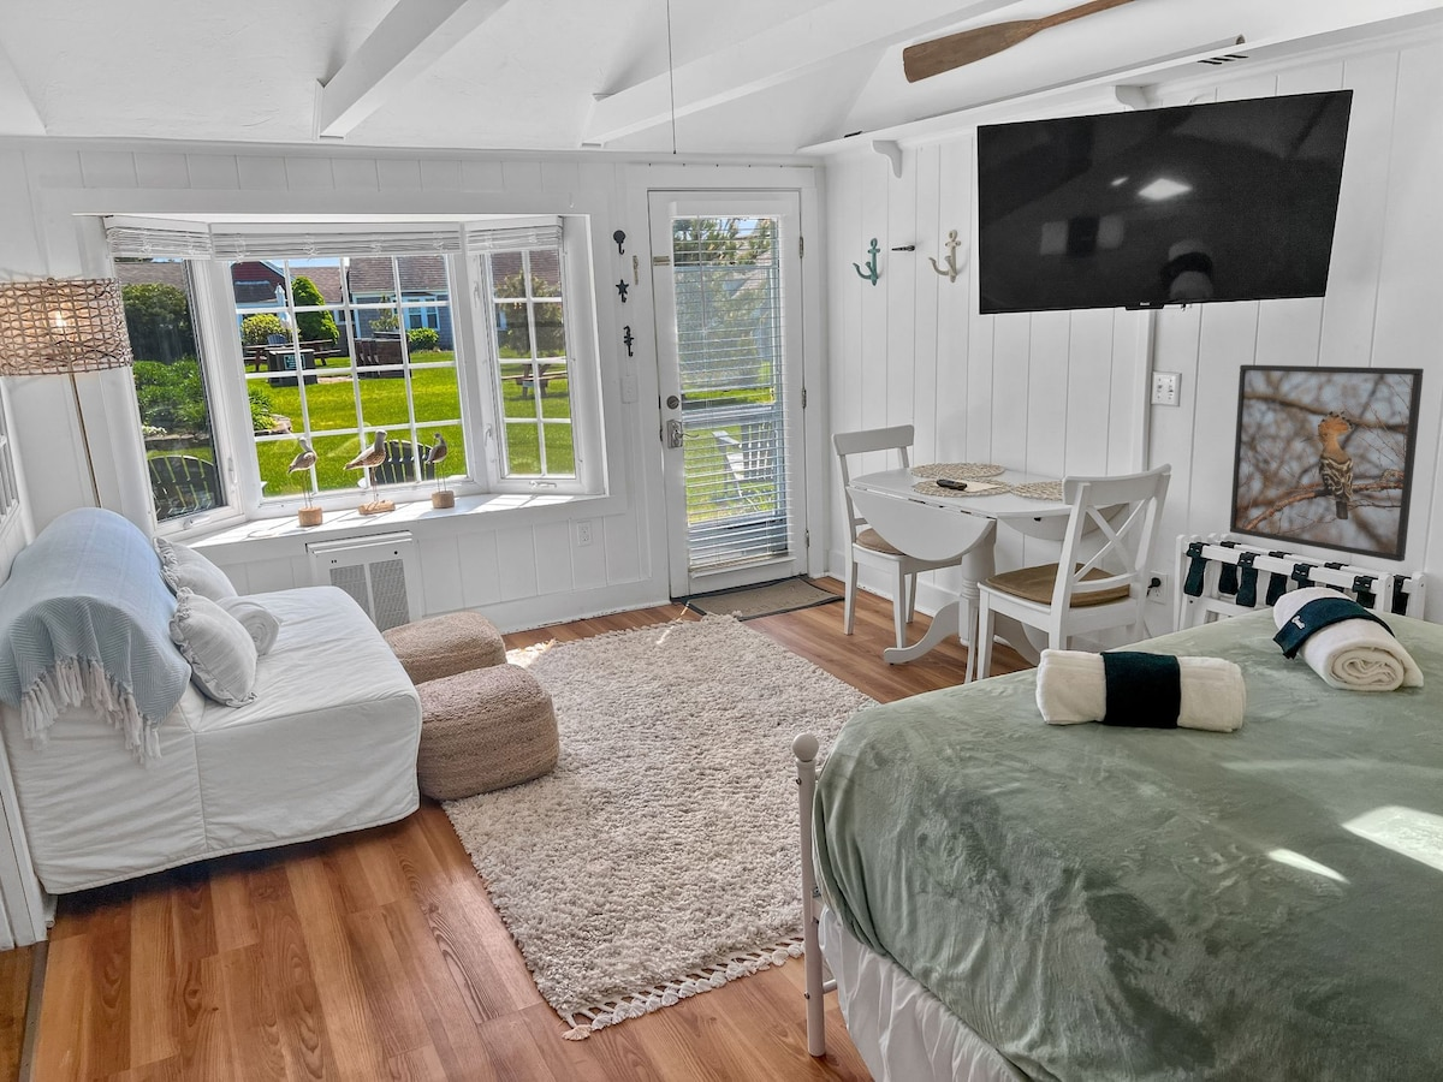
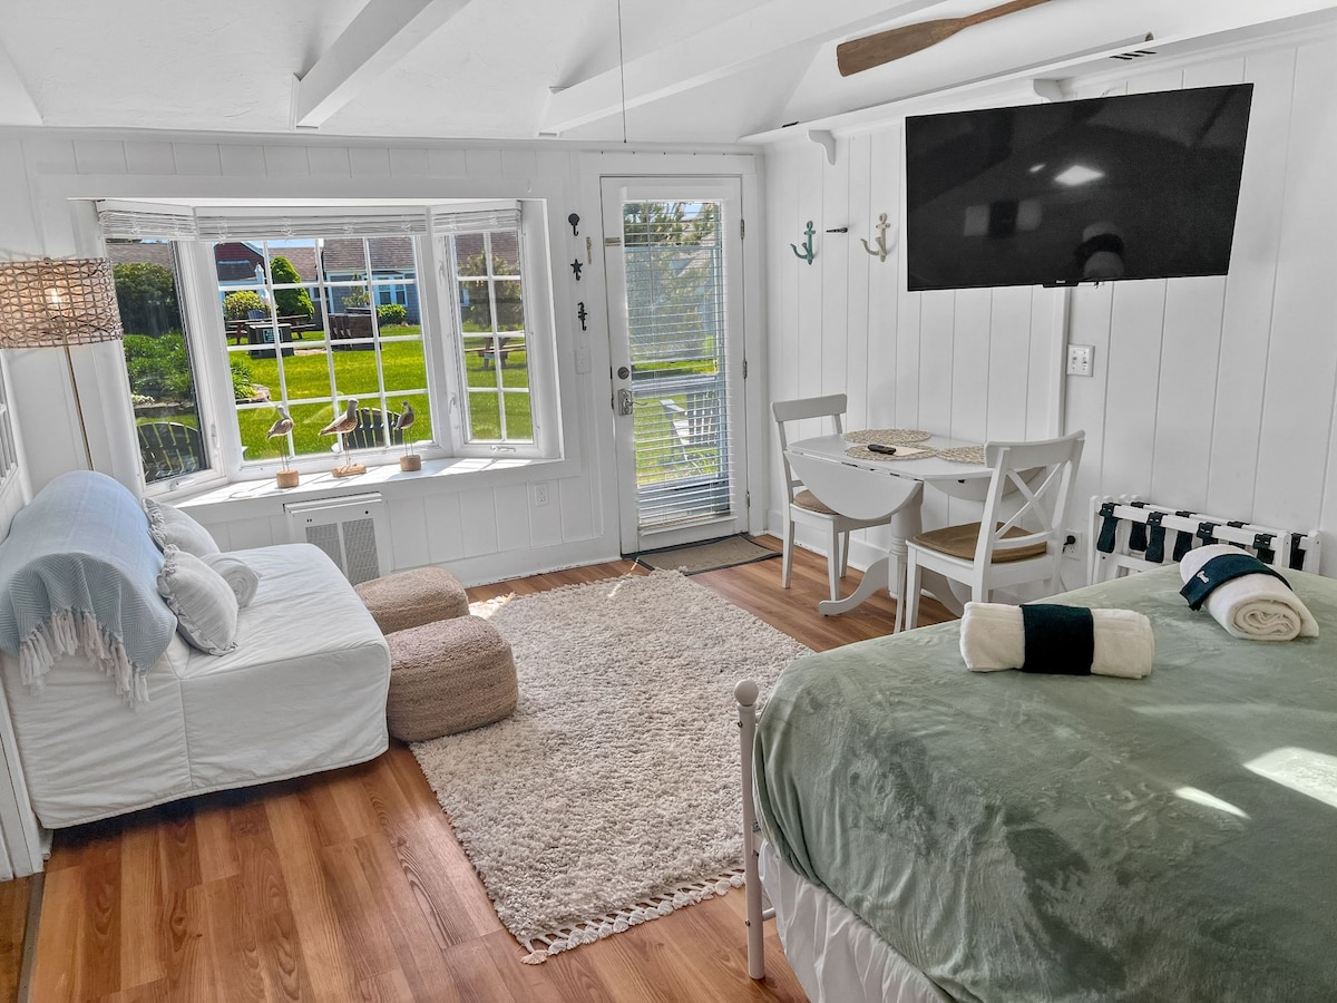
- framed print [1229,363,1425,563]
